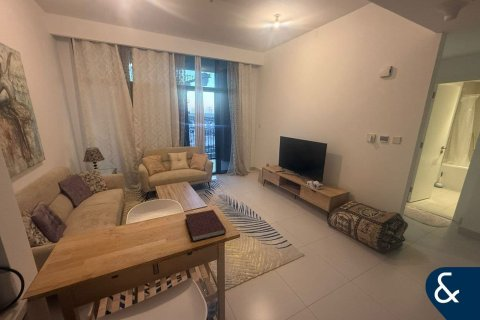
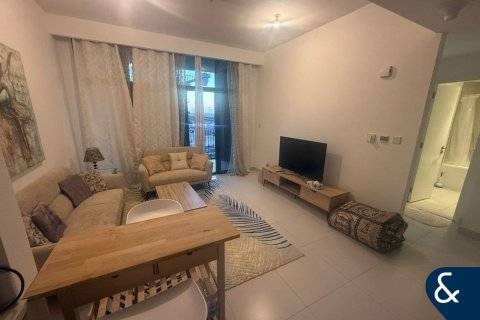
- notebook [185,209,227,242]
